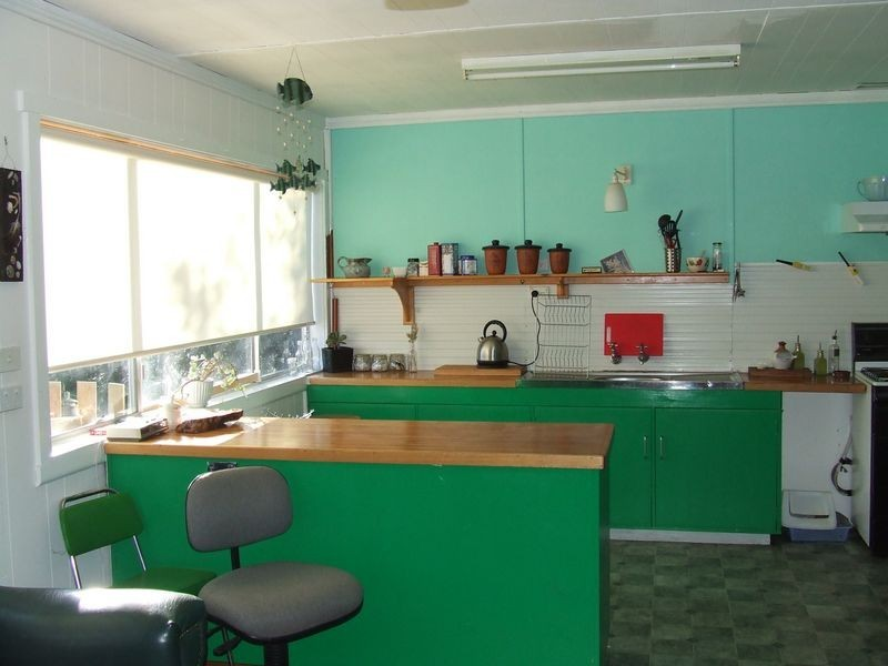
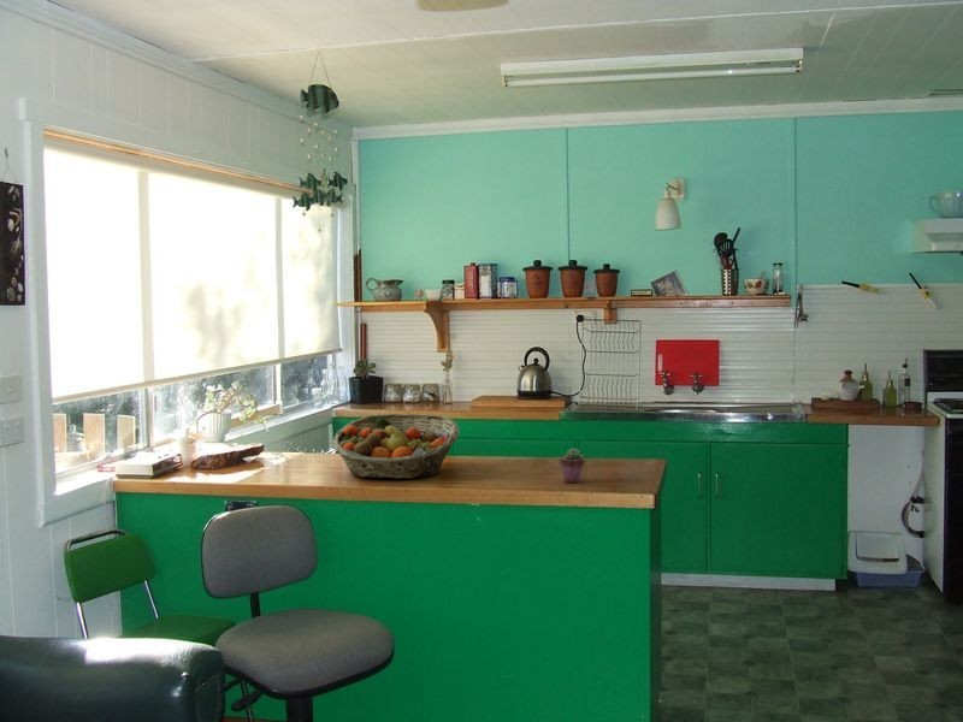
+ fruit basket [331,413,460,480]
+ potted succulent [559,448,586,484]
